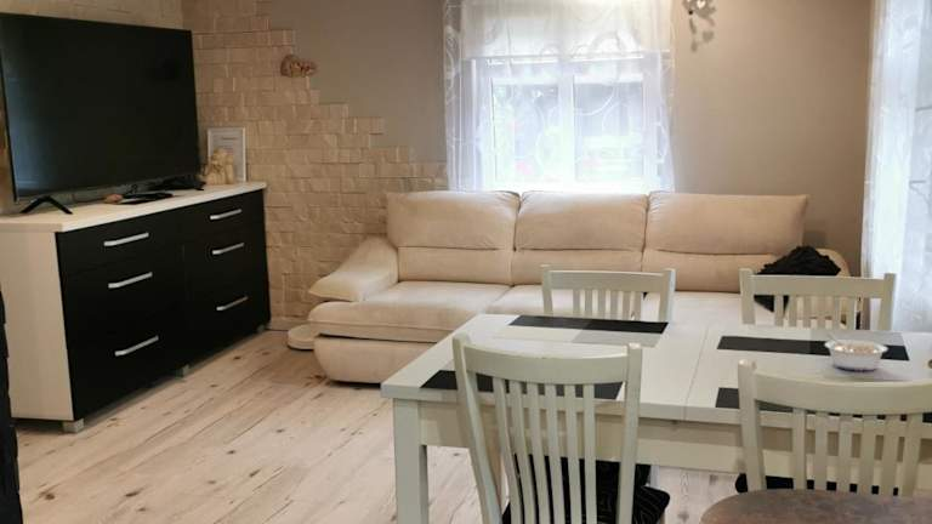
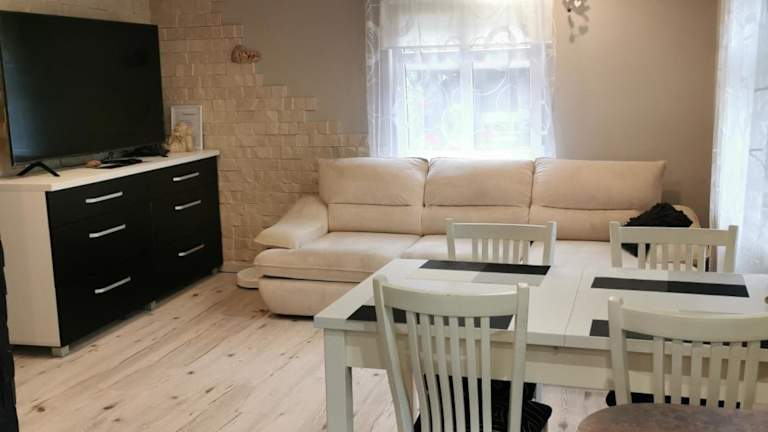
- legume [824,332,888,372]
